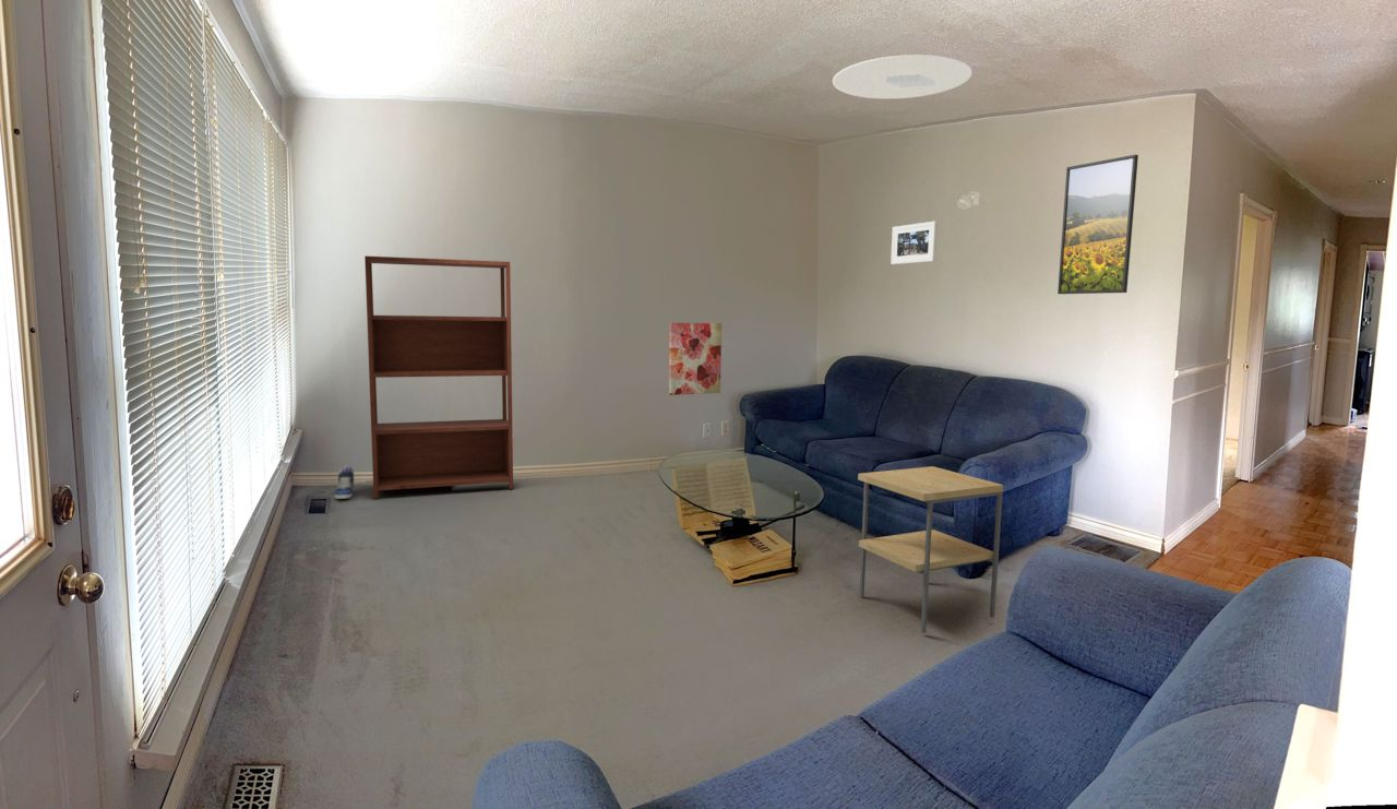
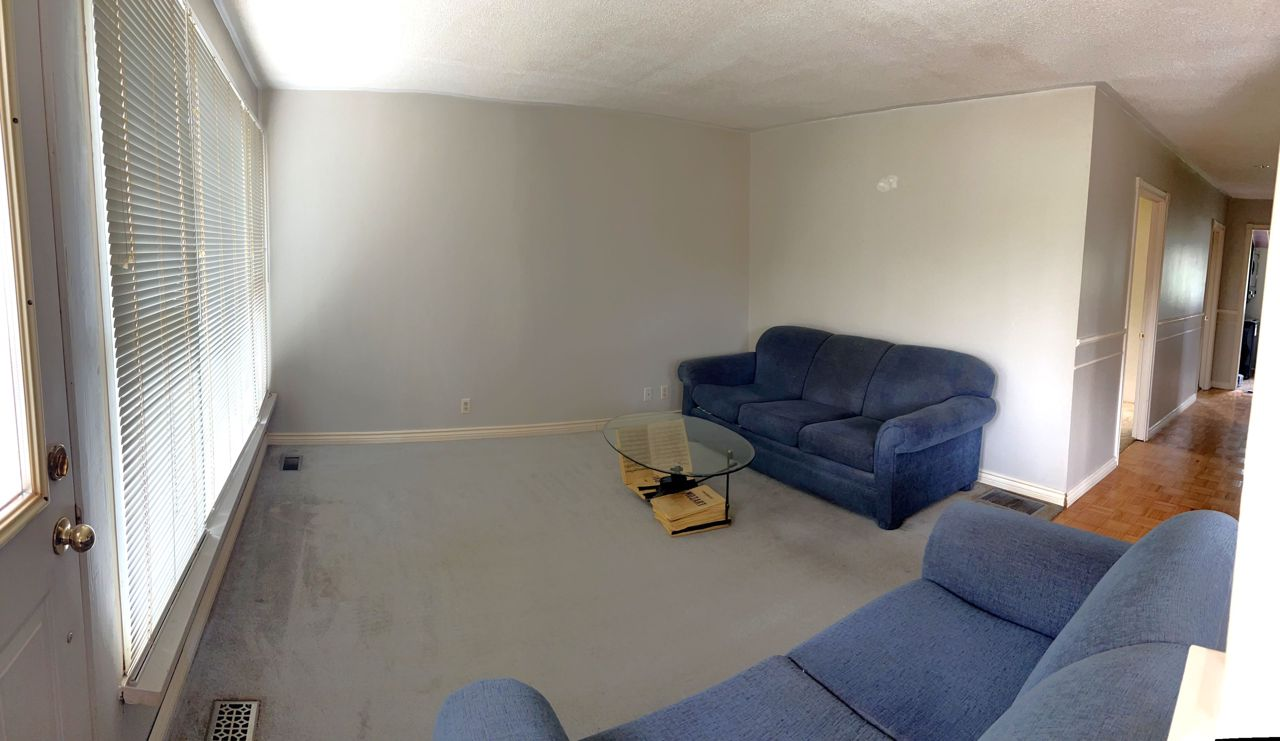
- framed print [889,221,939,265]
- wall art [668,322,723,396]
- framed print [1056,154,1139,295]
- ceiling light [832,53,974,100]
- sneaker [333,464,355,500]
- bookshelf [363,254,514,499]
- side table [857,465,1004,634]
